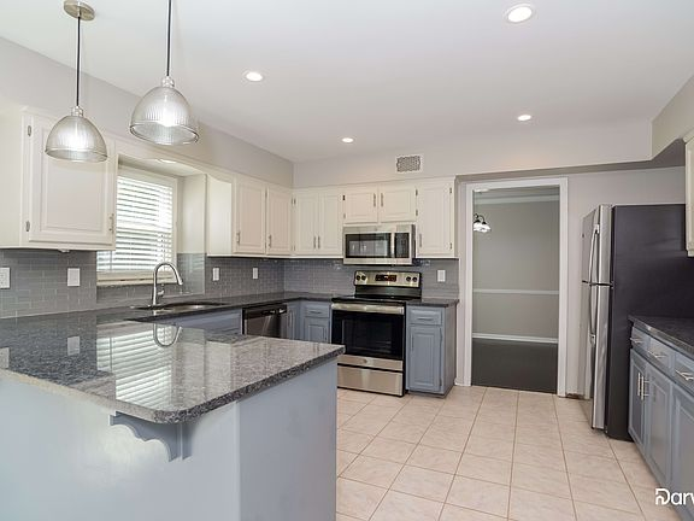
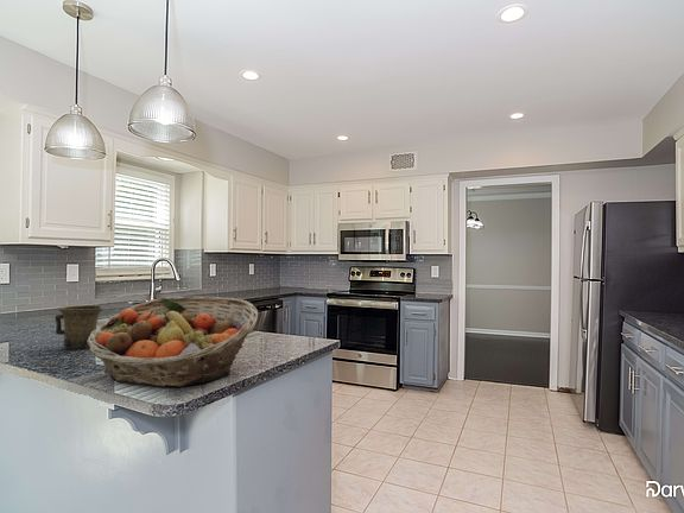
+ fruit basket [87,296,259,388]
+ mug [53,304,104,350]
